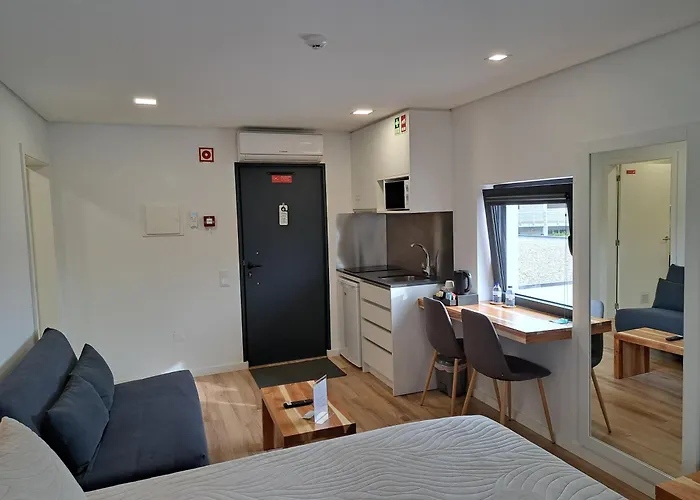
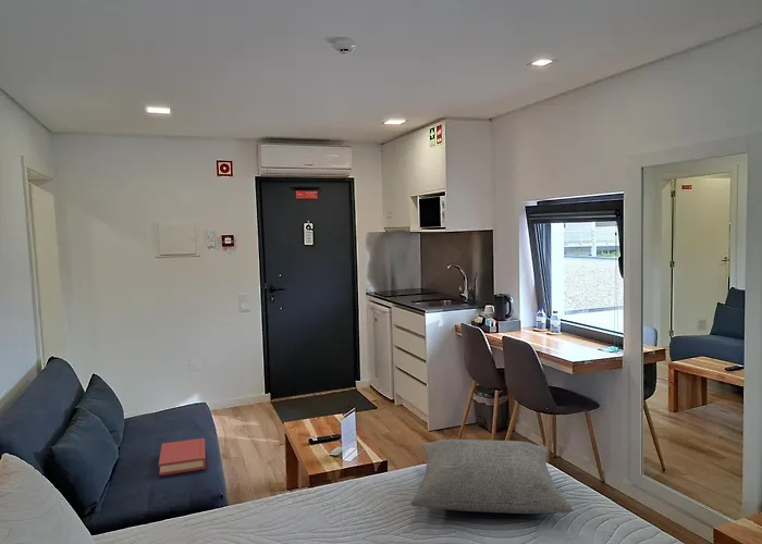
+ hardback book [158,437,207,477]
+ pillow [410,438,574,515]
